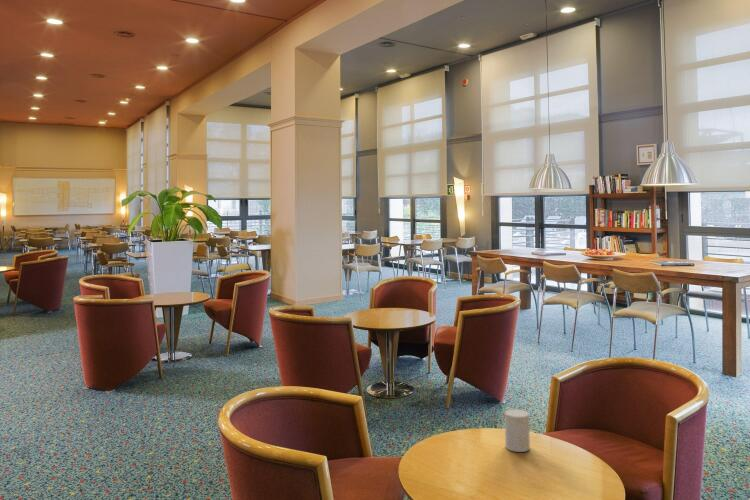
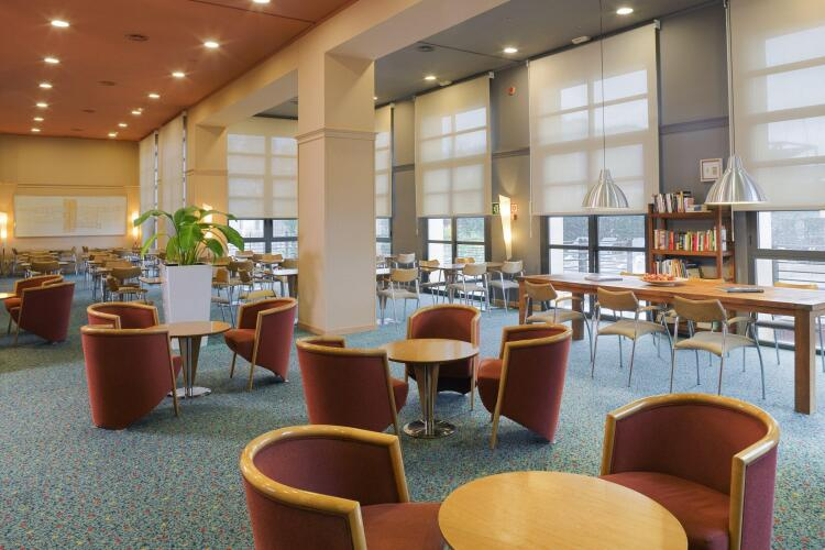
- cup [504,408,531,453]
